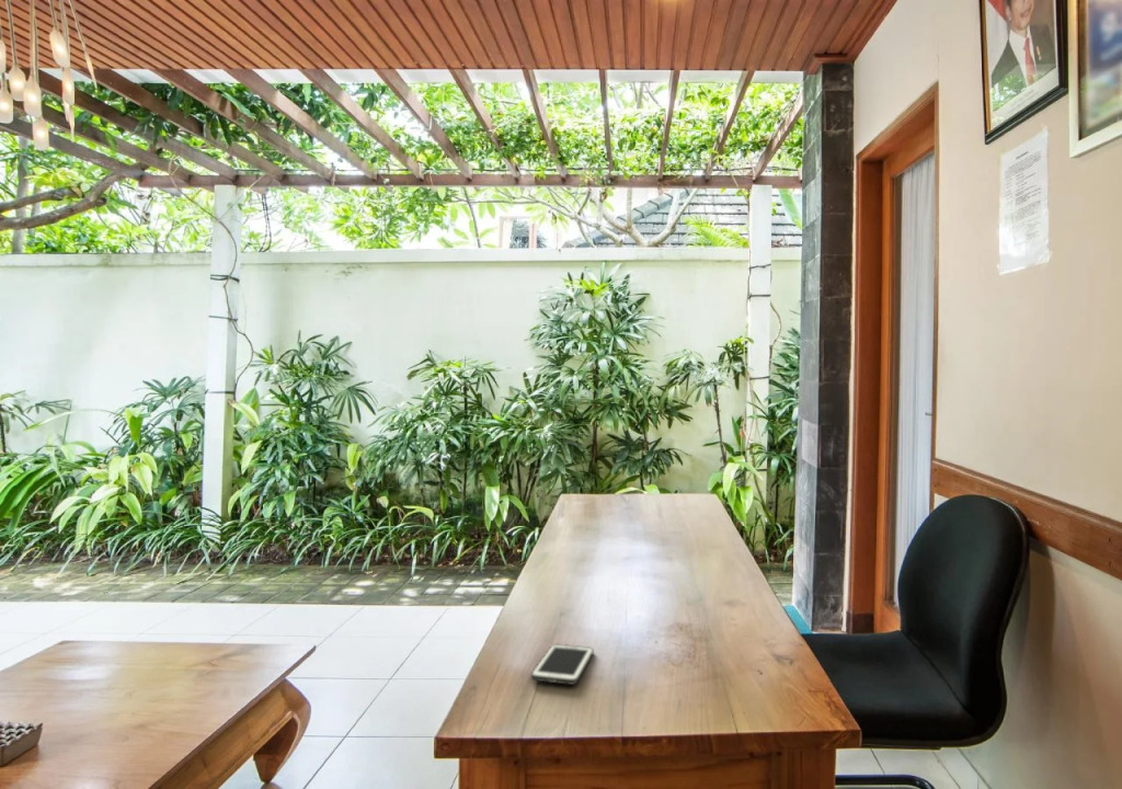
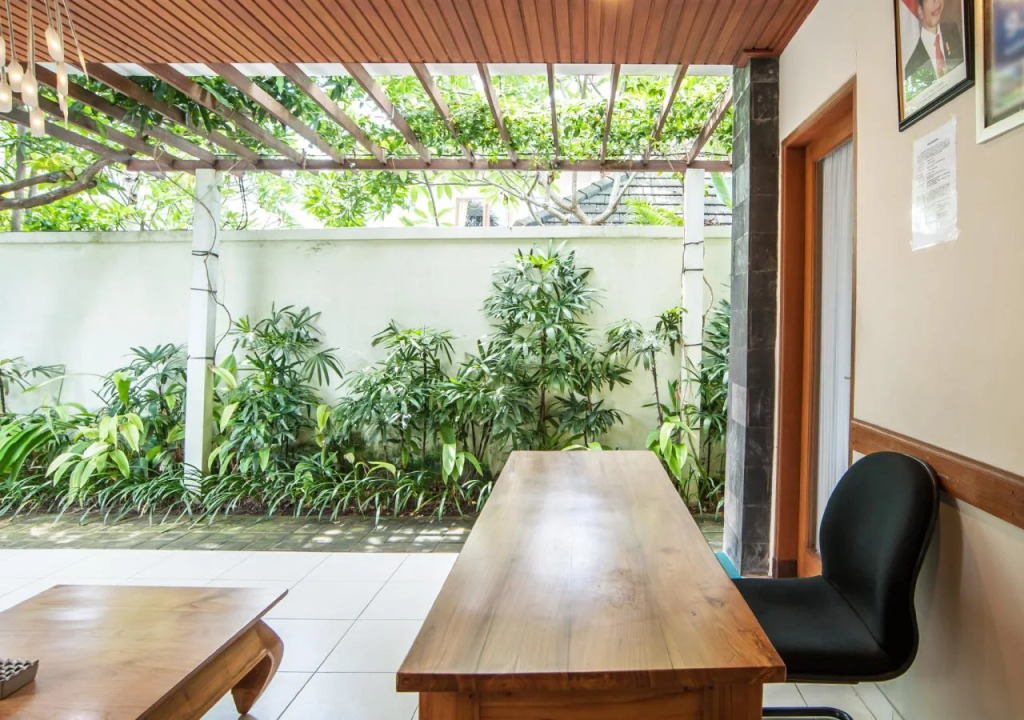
- cell phone [530,643,594,686]
